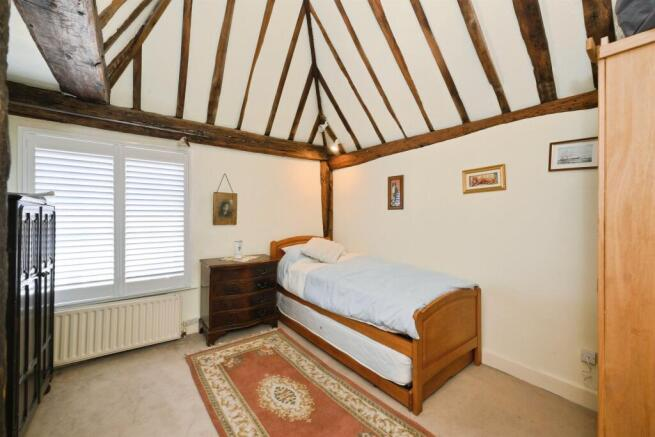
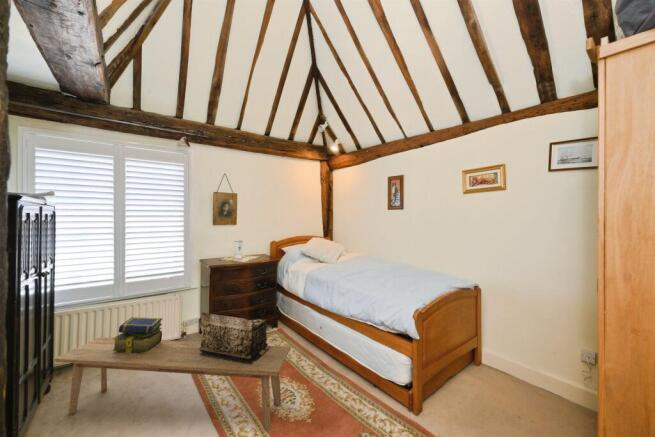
+ decorative box [199,311,270,364]
+ stack of books [112,316,163,353]
+ bench [53,336,292,432]
